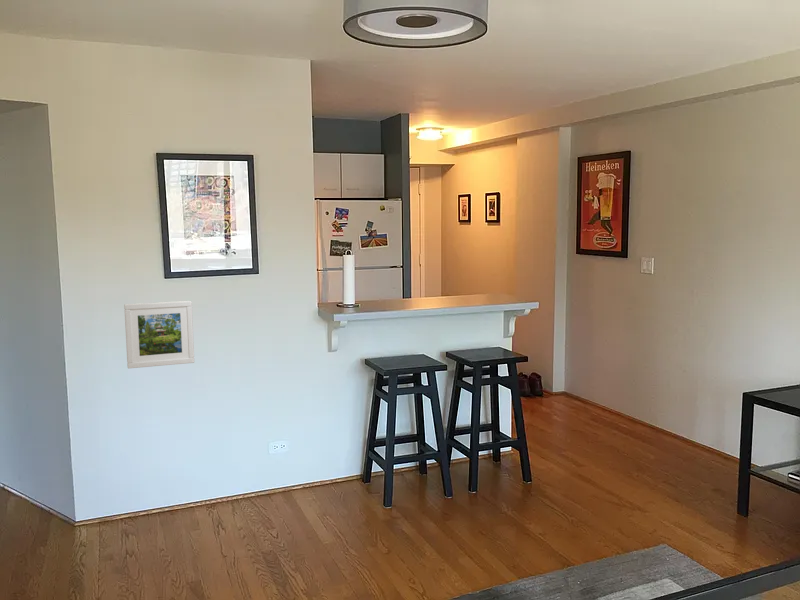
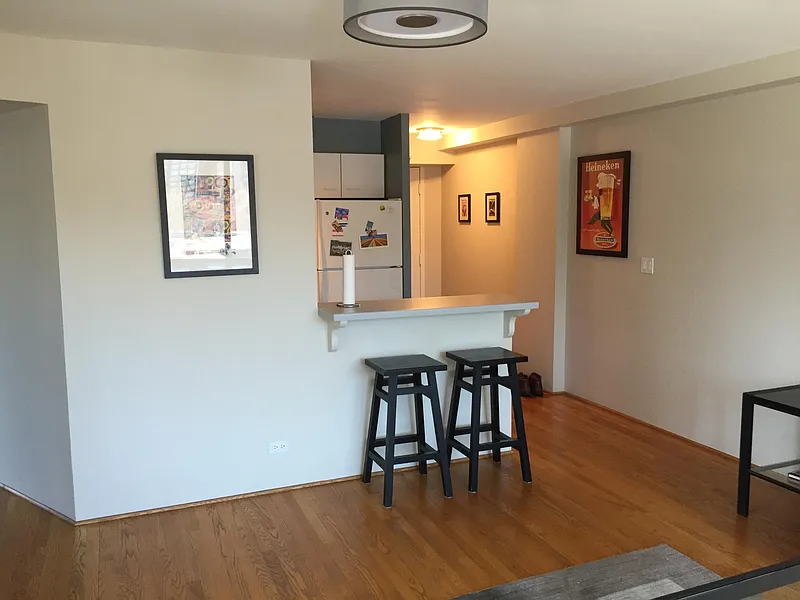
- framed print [123,300,195,369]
